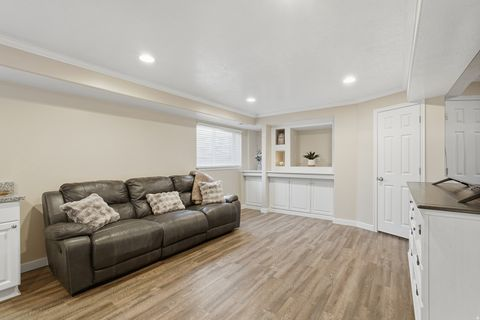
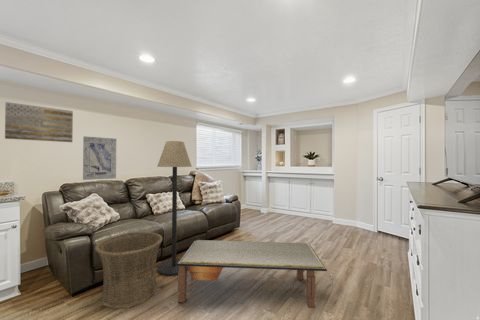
+ coffee table [176,239,328,309]
+ wall art [82,135,117,181]
+ wall art [4,101,74,143]
+ floor lamp [156,140,193,277]
+ basket [94,231,164,310]
